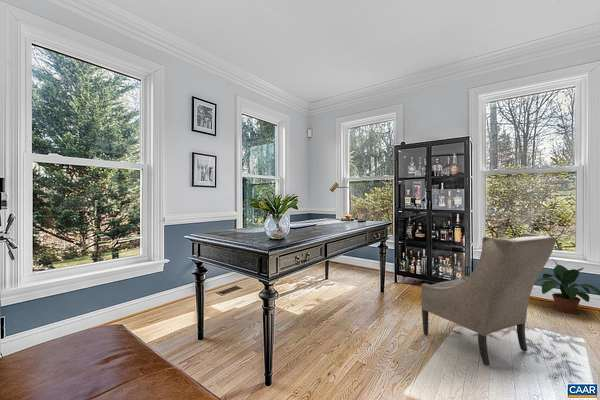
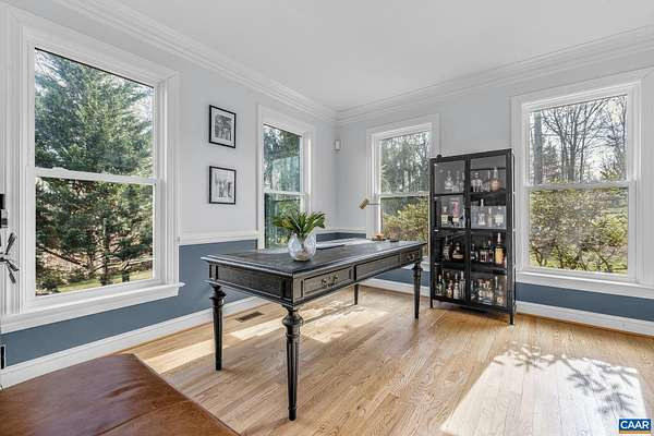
- armchair [420,232,557,367]
- potted plant [535,257,600,314]
